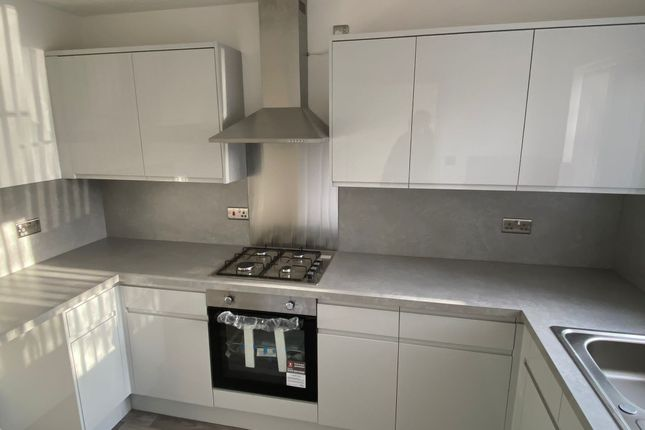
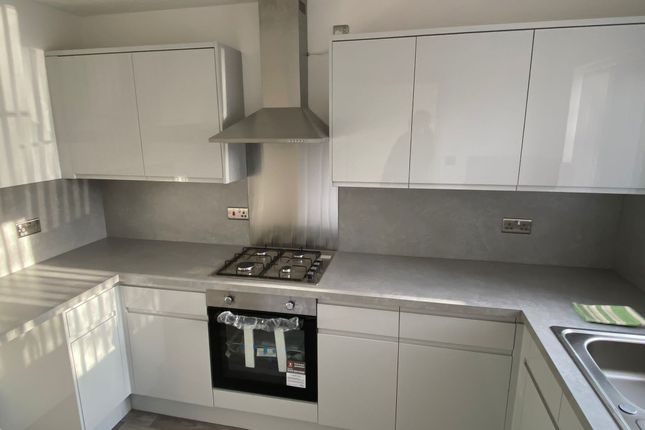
+ dish towel [572,301,645,327]
